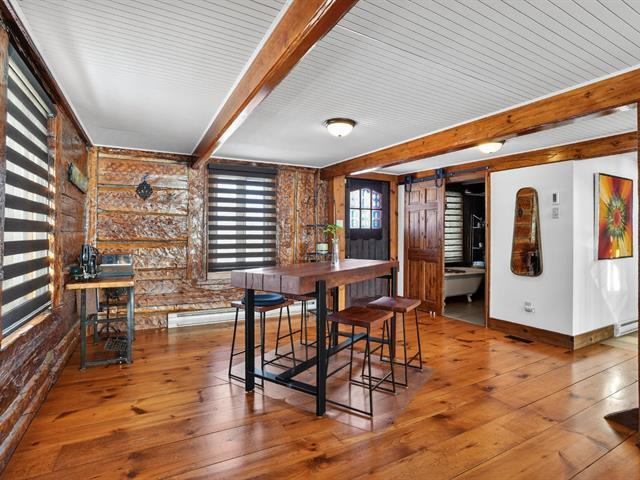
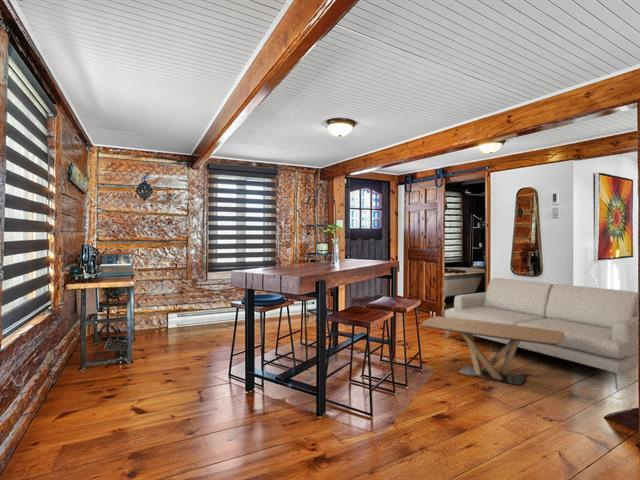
+ sofa [444,277,639,391]
+ coffee table [420,315,565,386]
